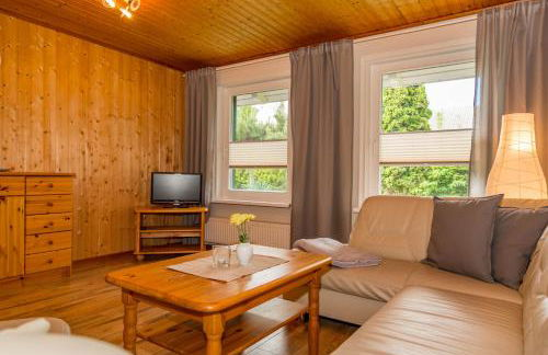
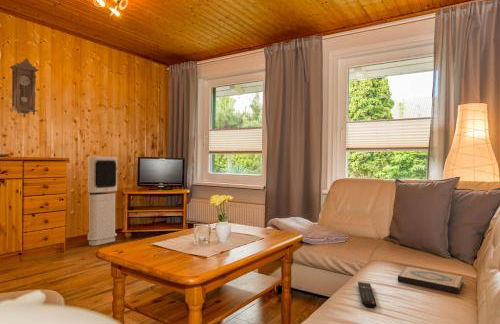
+ pendulum clock [9,57,39,118]
+ remote control [357,281,377,309]
+ air purifier [87,156,118,247]
+ hardback book [397,265,465,295]
